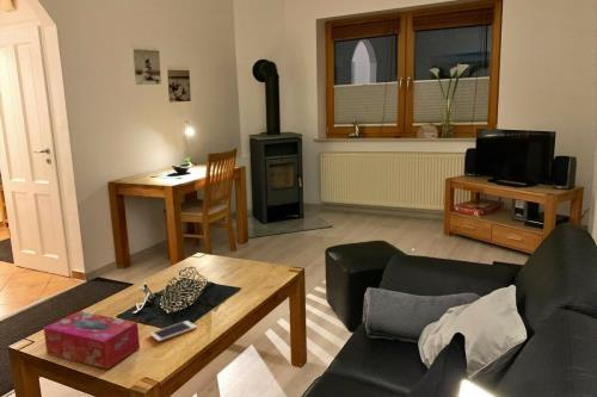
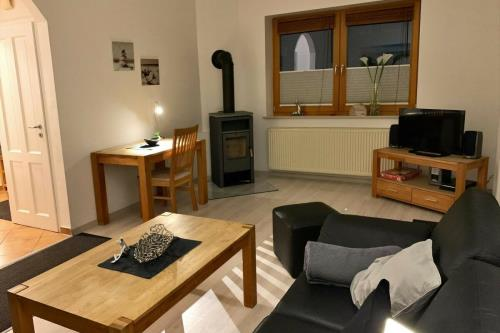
- tissue box [43,310,141,370]
- cell phone [149,320,198,342]
